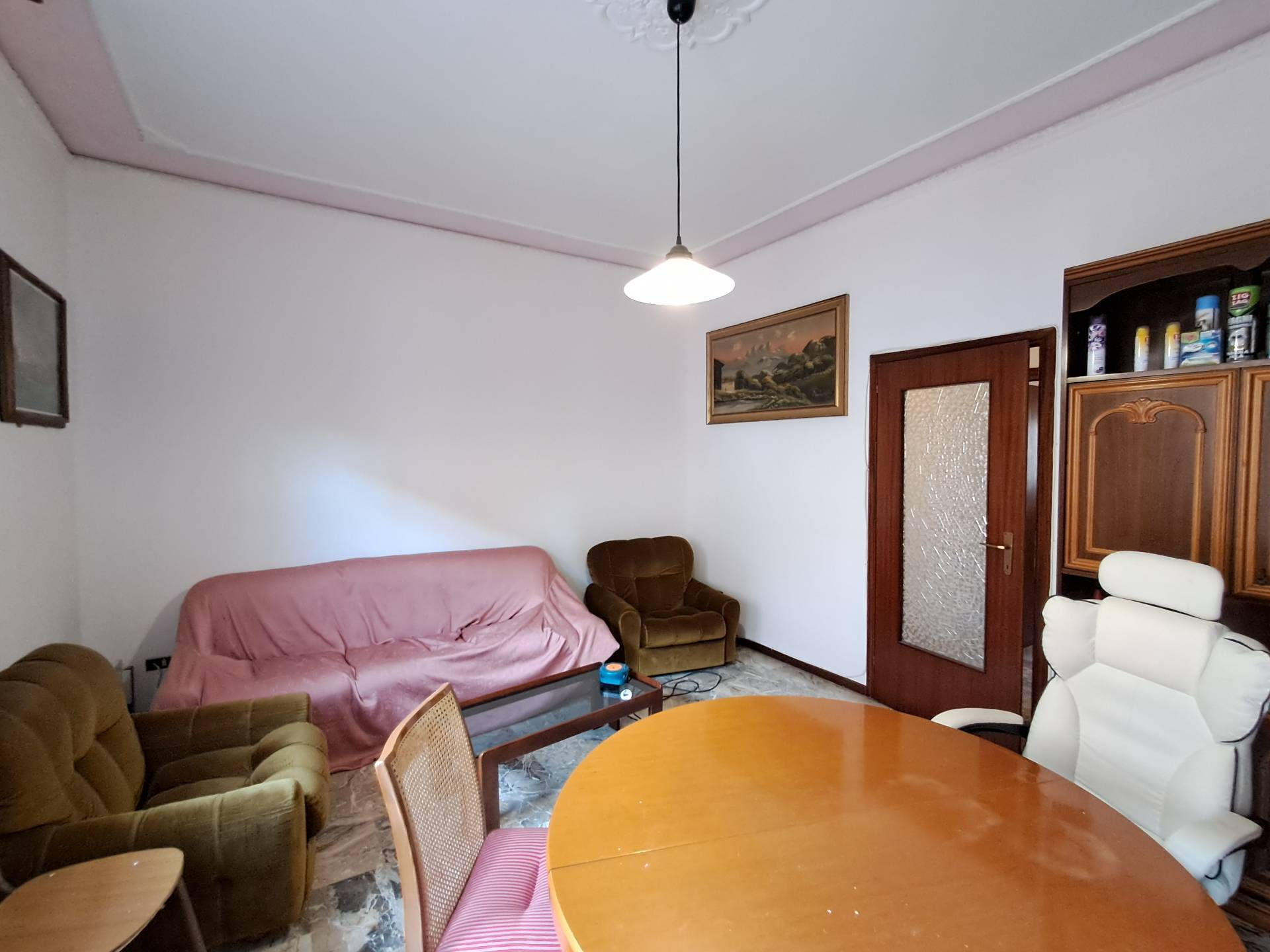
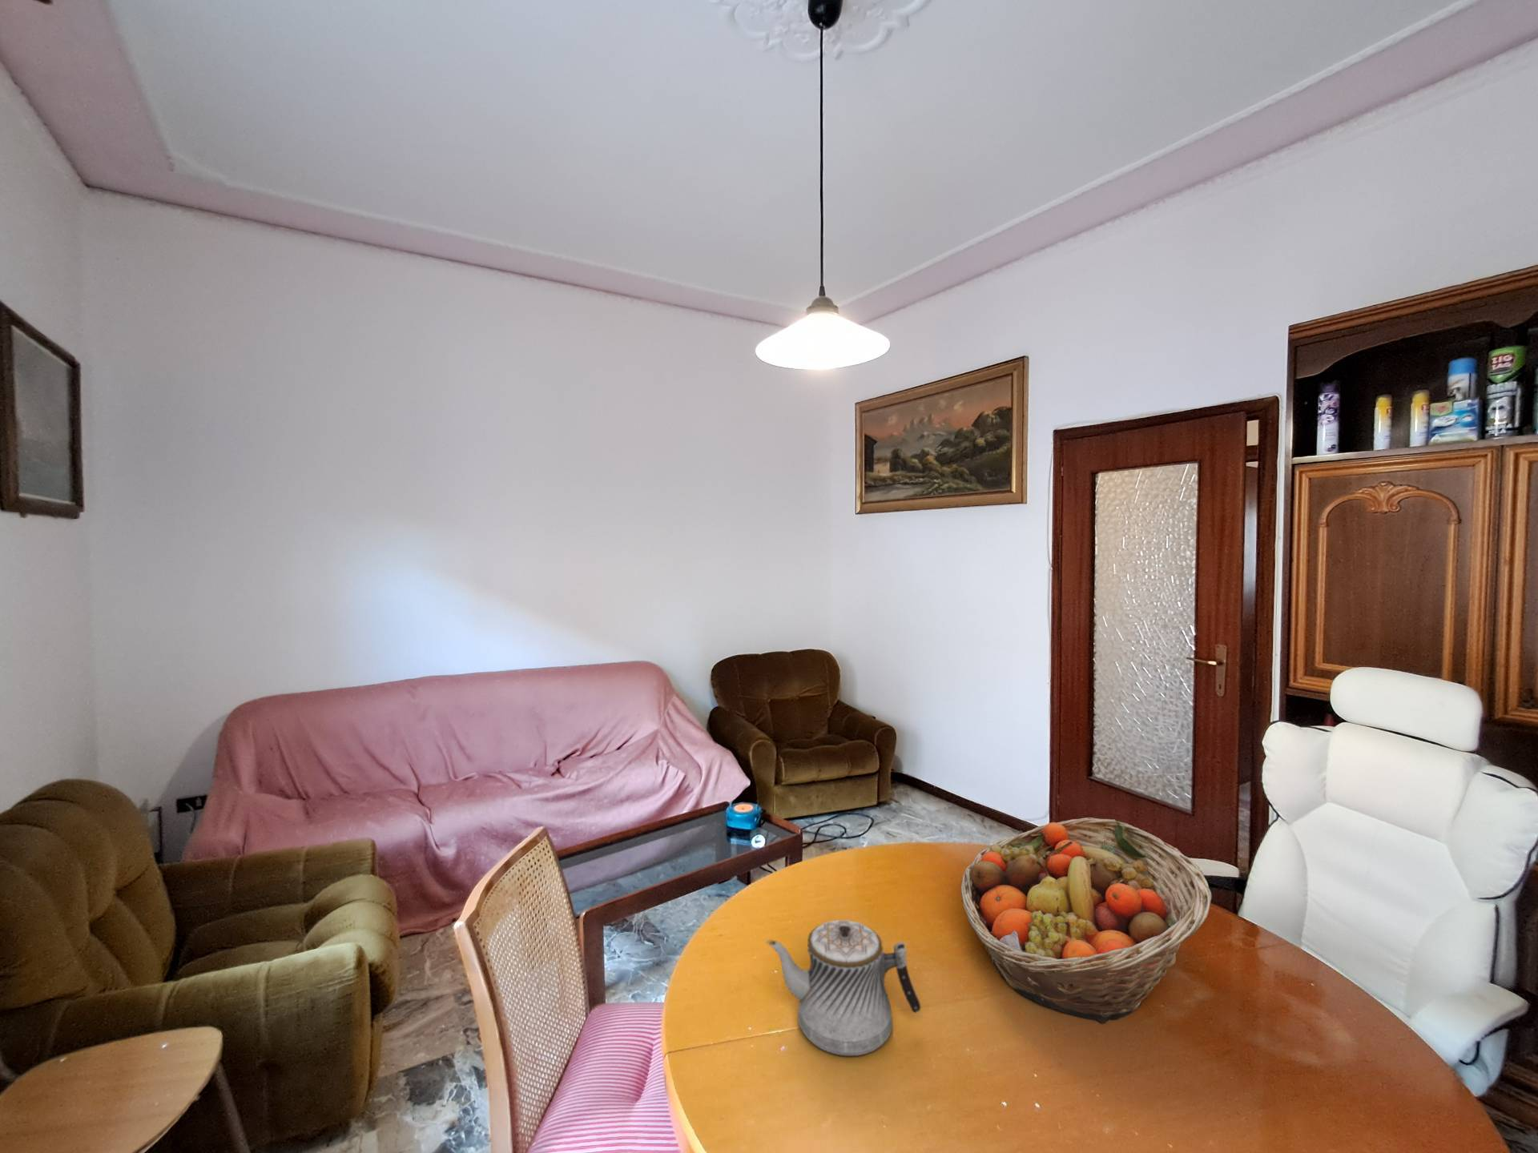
+ fruit basket [959,816,1212,1025]
+ teapot [765,919,922,1057]
